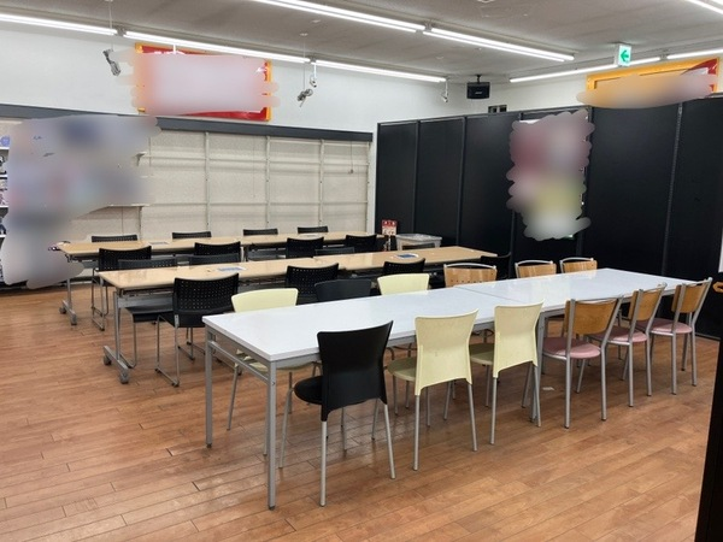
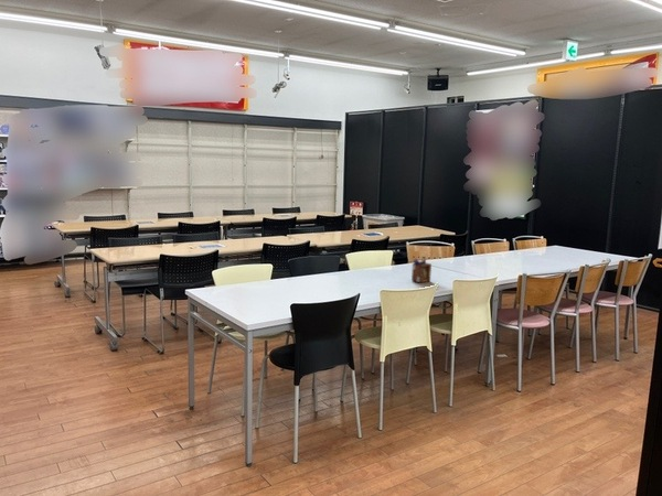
+ desk organizer [410,255,433,284]
